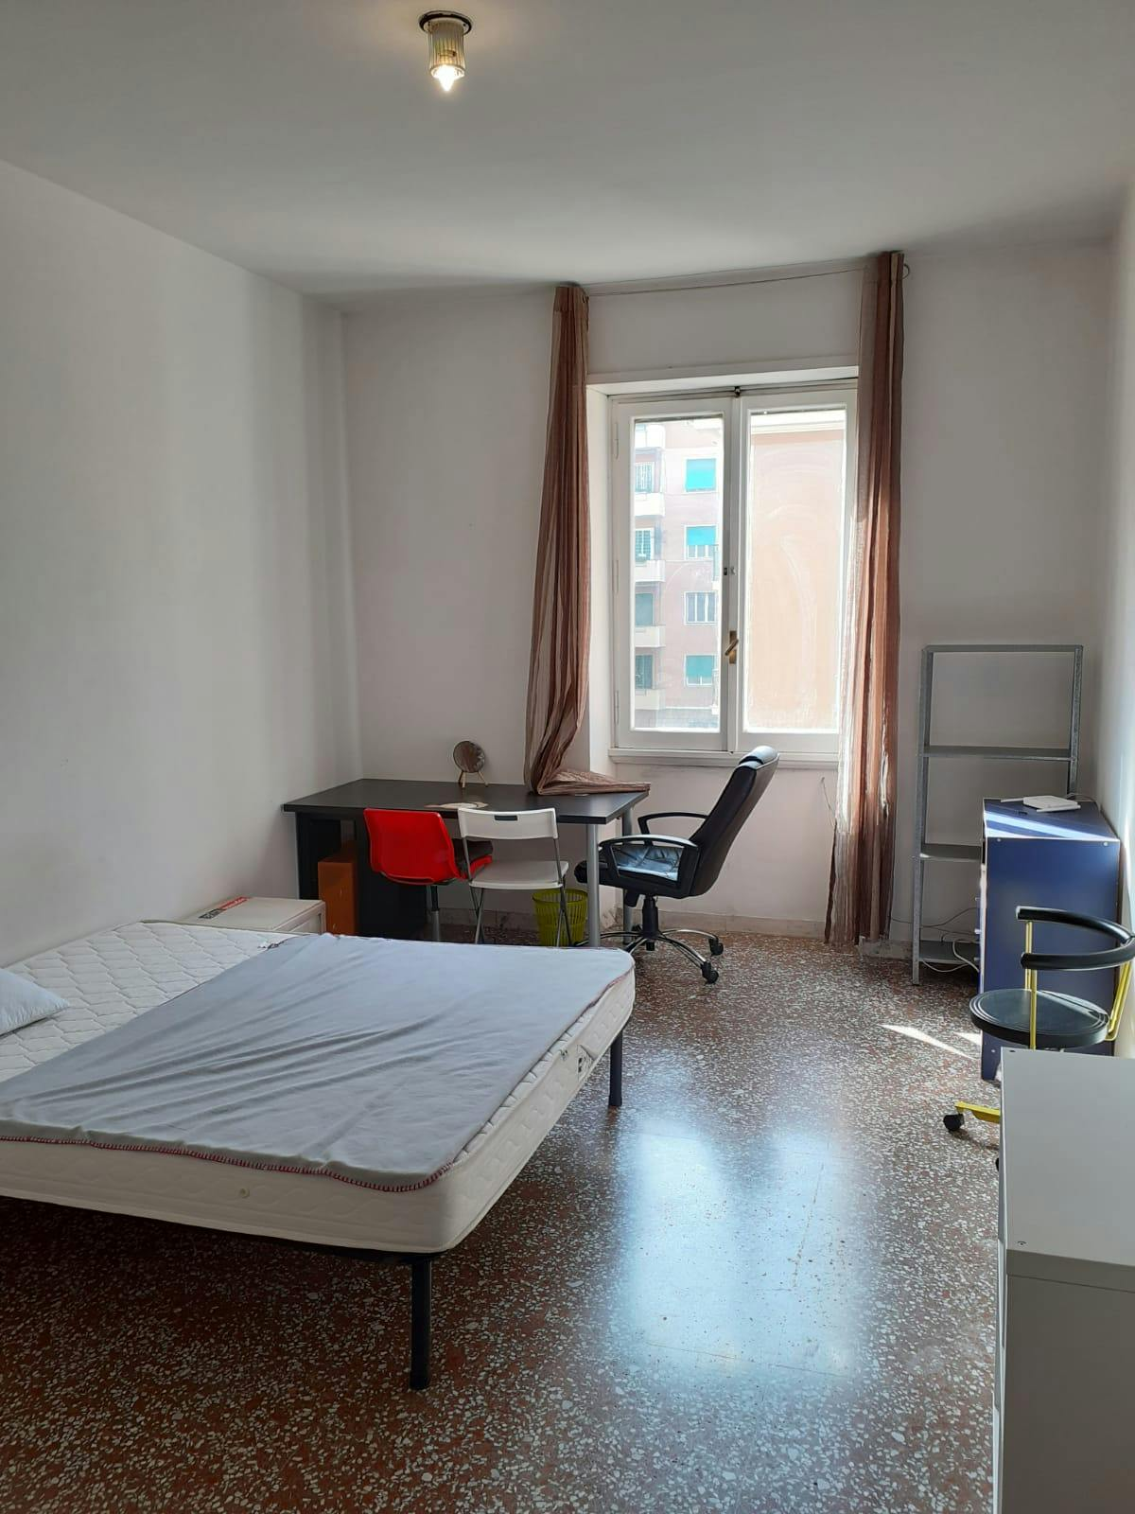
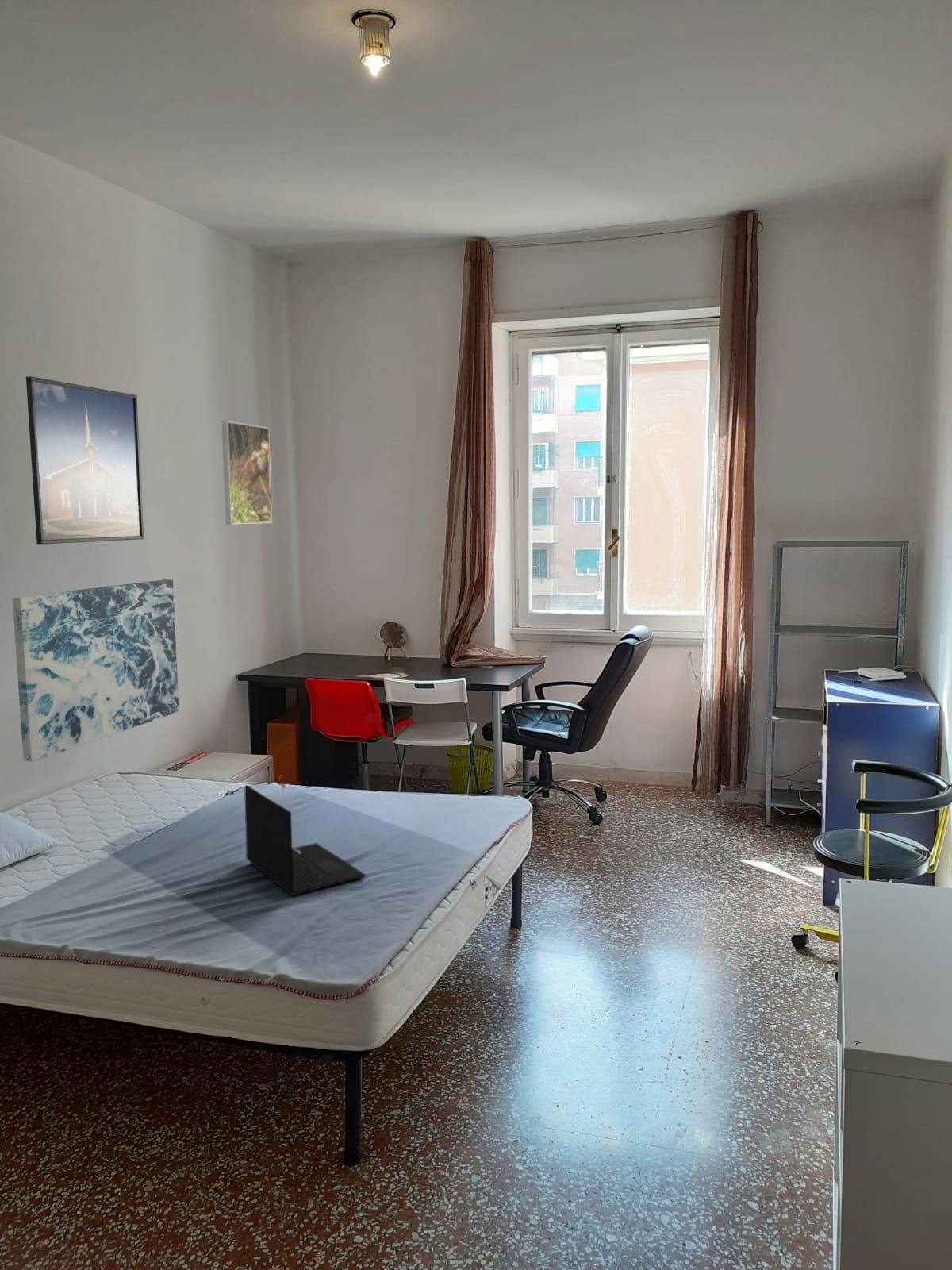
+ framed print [25,375,145,545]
+ wall art [12,579,180,763]
+ laptop [244,784,367,896]
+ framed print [221,421,273,525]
